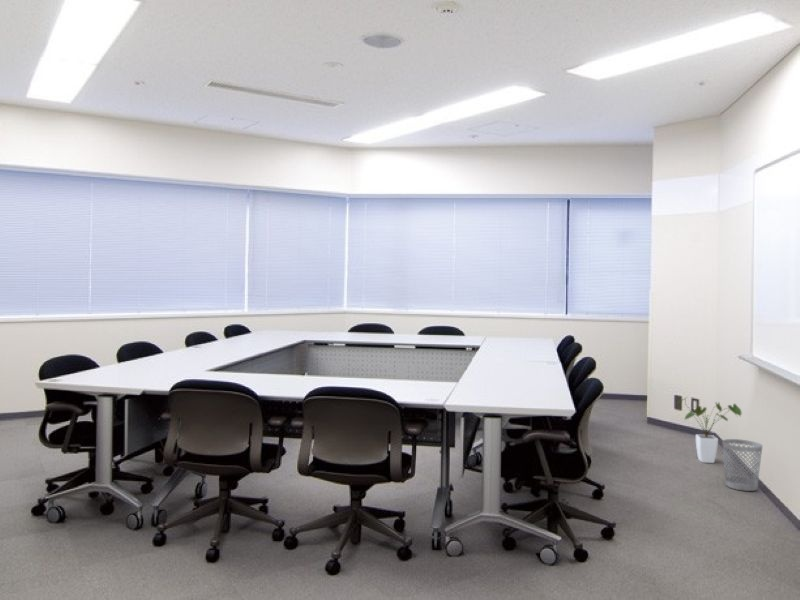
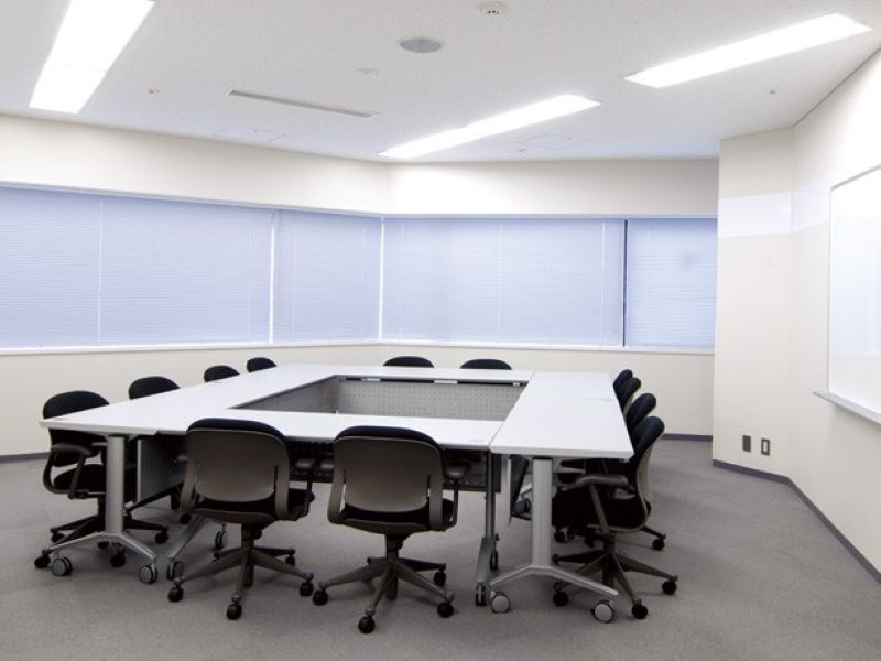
- wastebasket [722,438,764,492]
- house plant [676,397,743,464]
